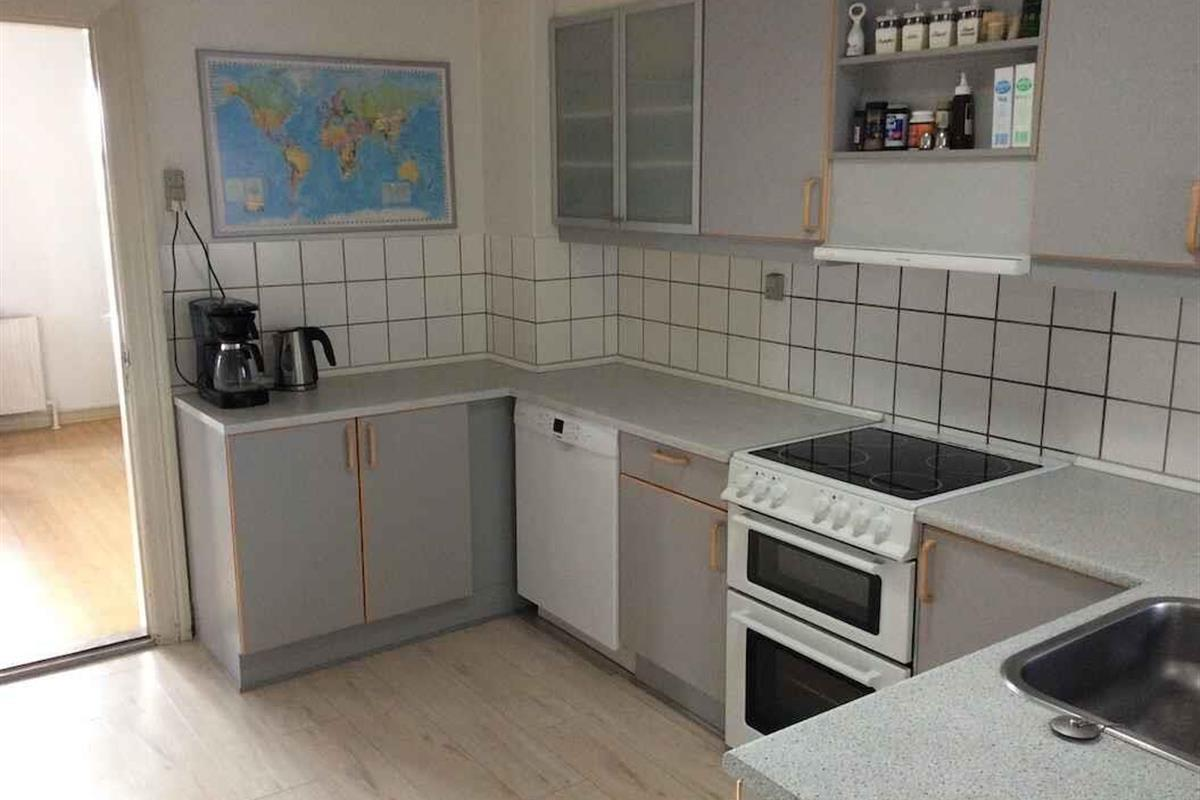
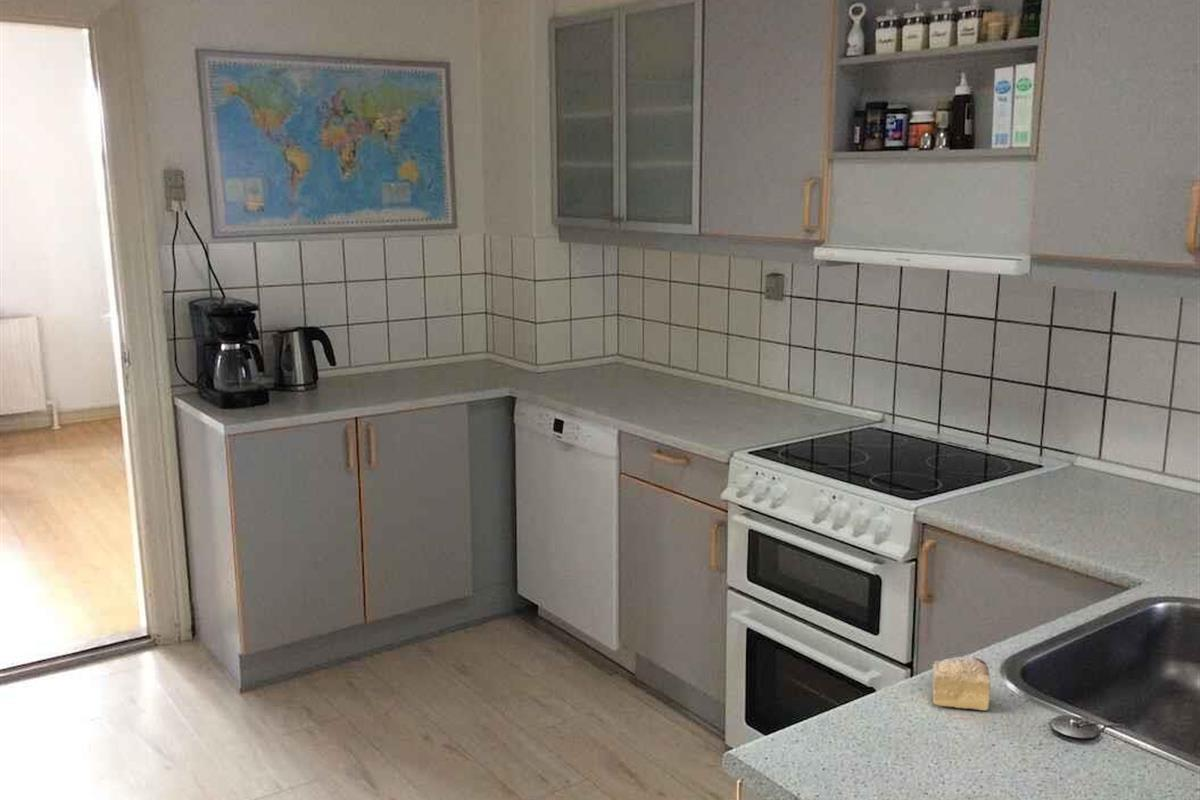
+ cake slice [931,656,992,712]
